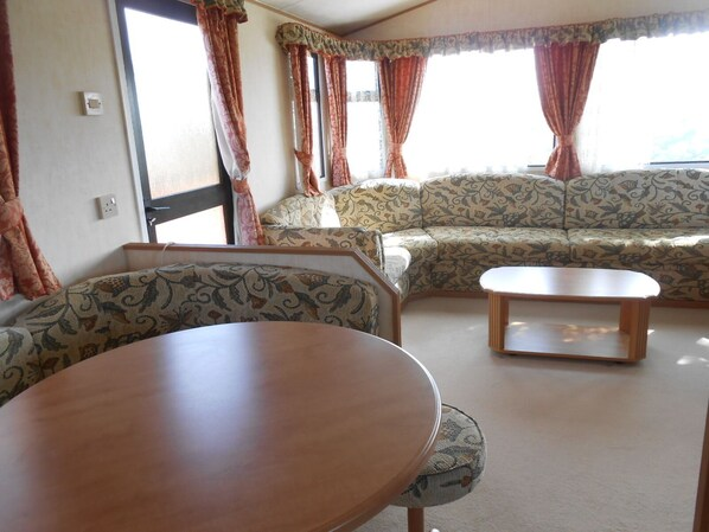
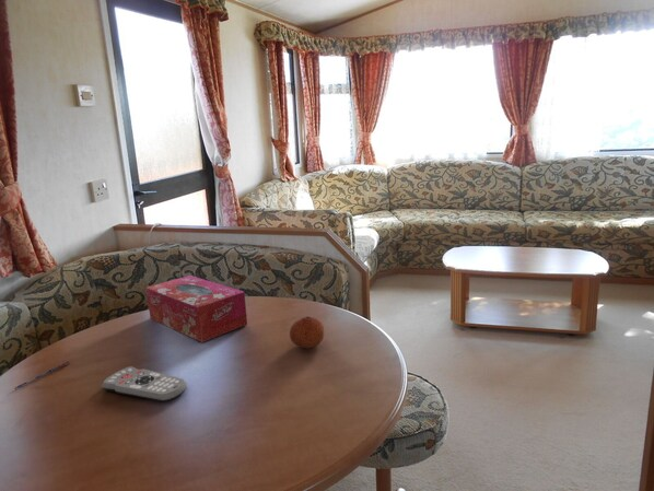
+ remote control [102,365,188,402]
+ fruit [289,315,325,349]
+ pen [13,360,70,390]
+ tissue box [144,274,248,343]
